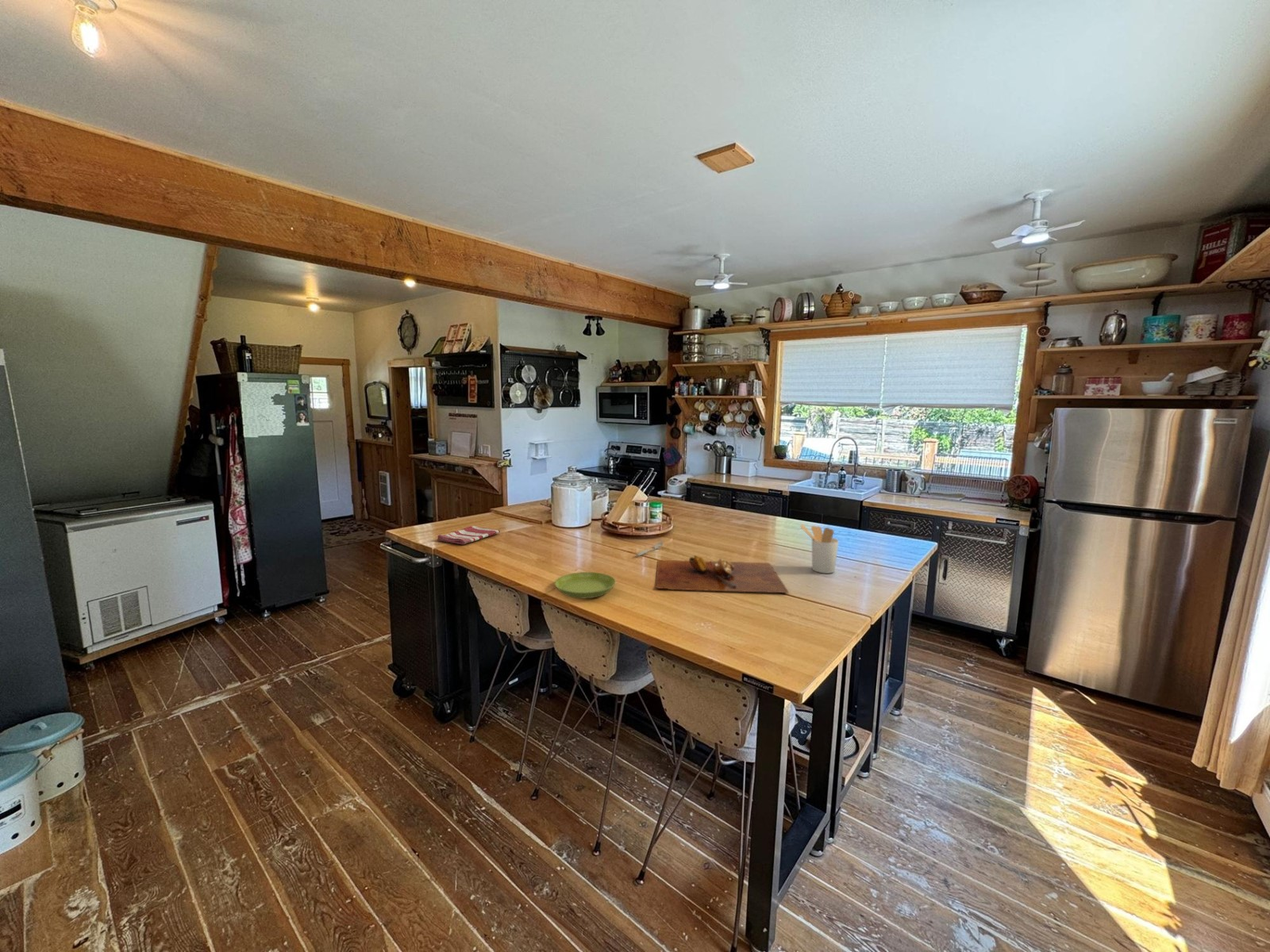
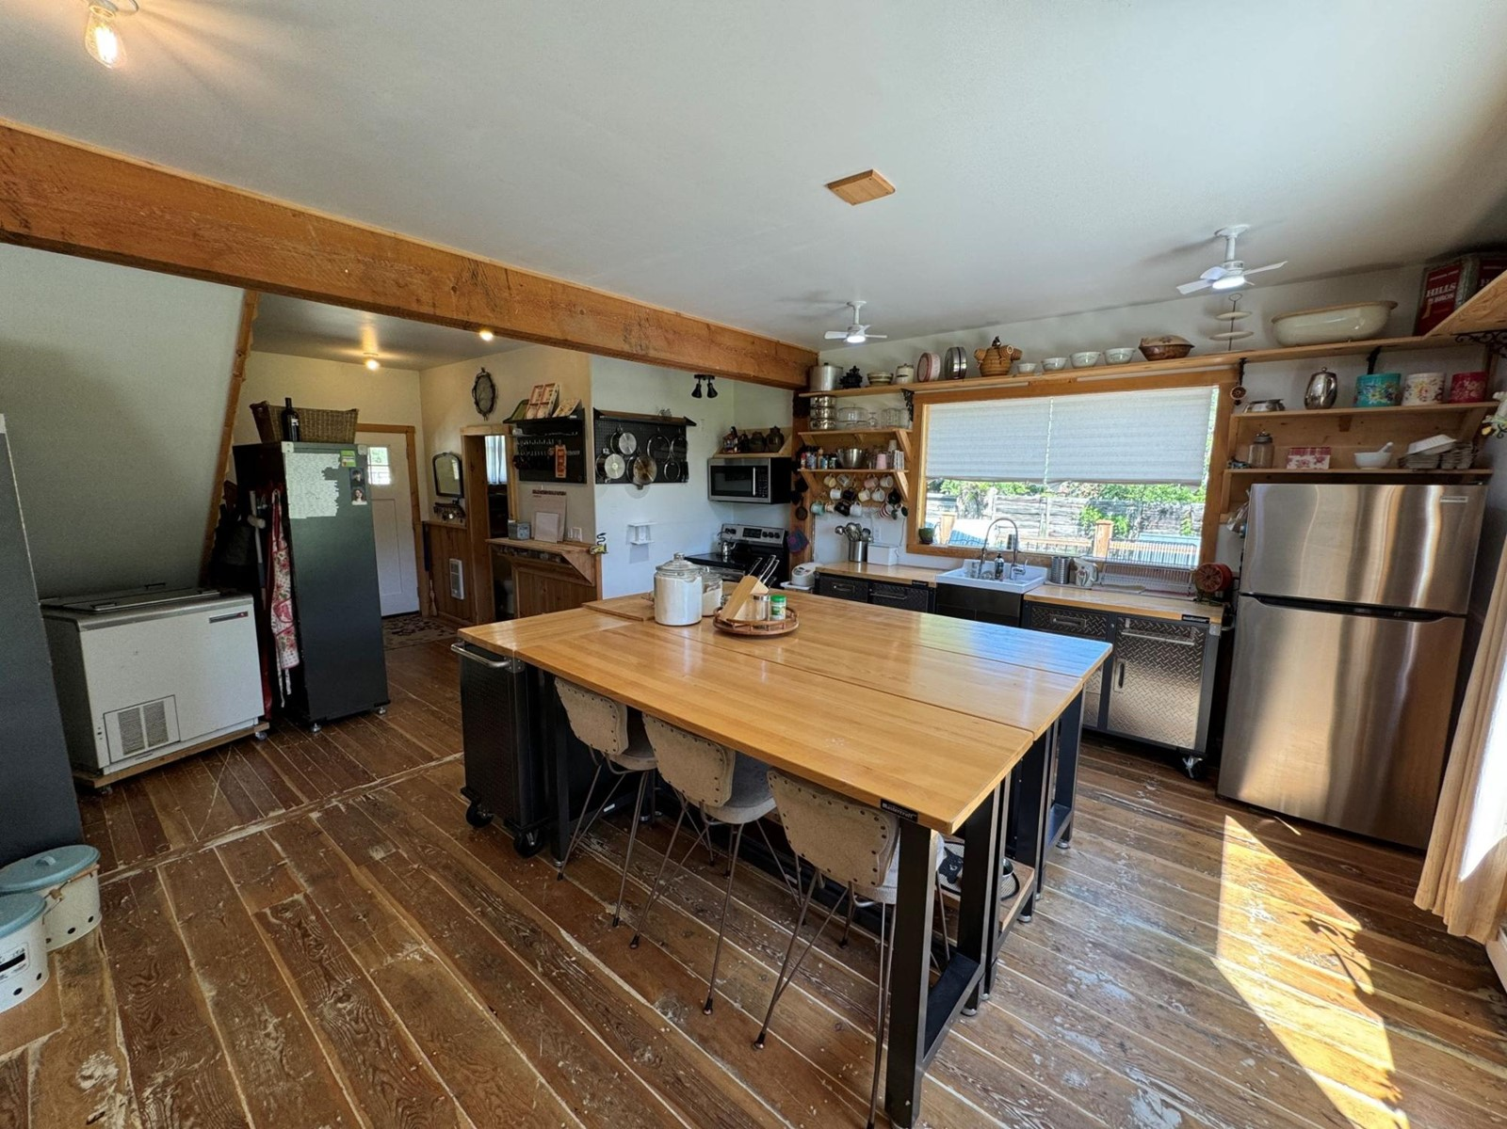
- cutting board [655,555,790,593]
- dish towel [437,525,501,545]
- spoon [635,541,664,557]
- saucer [554,571,617,599]
- utensil holder [799,524,839,574]
